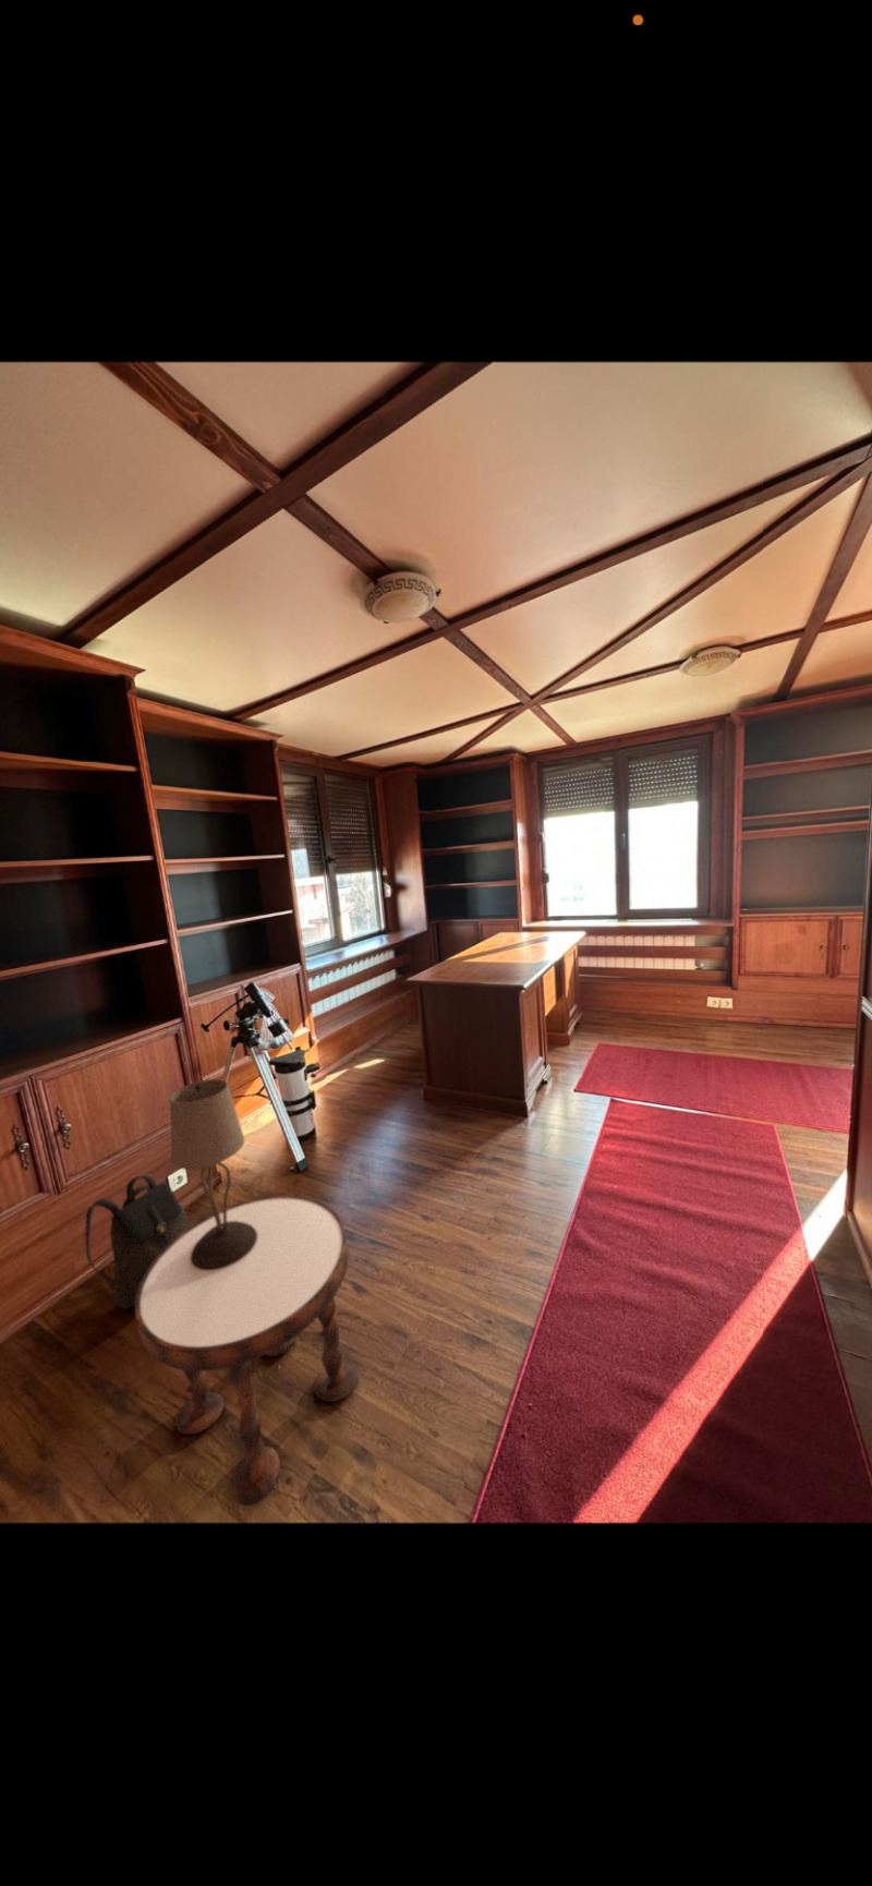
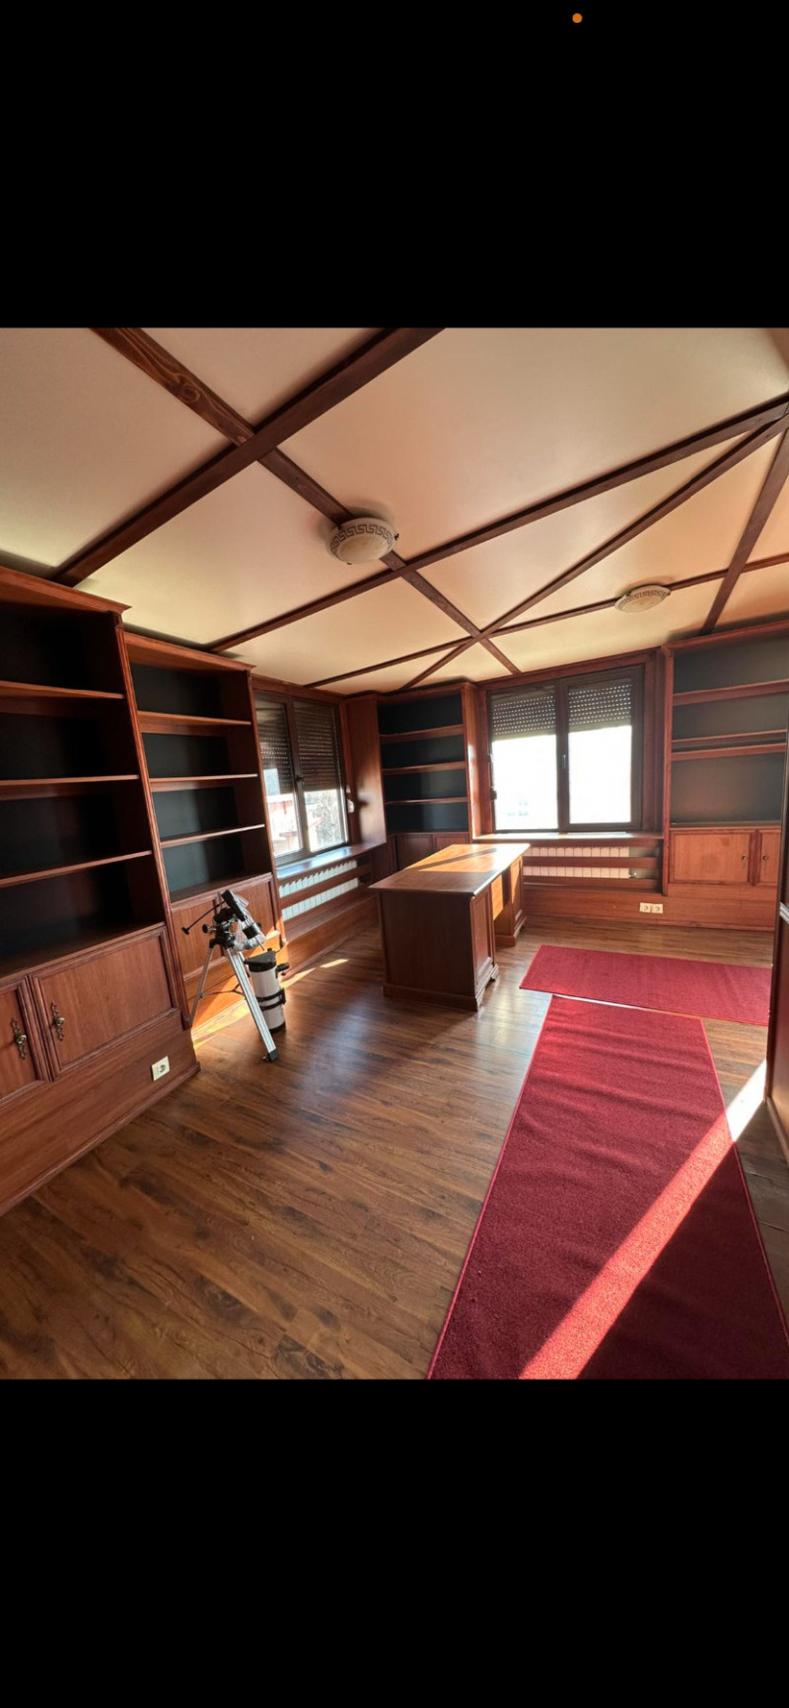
- backpack [84,1174,192,1310]
- side table [134,1193,360,1507]
- table lamp [168,1078,257,1270]
